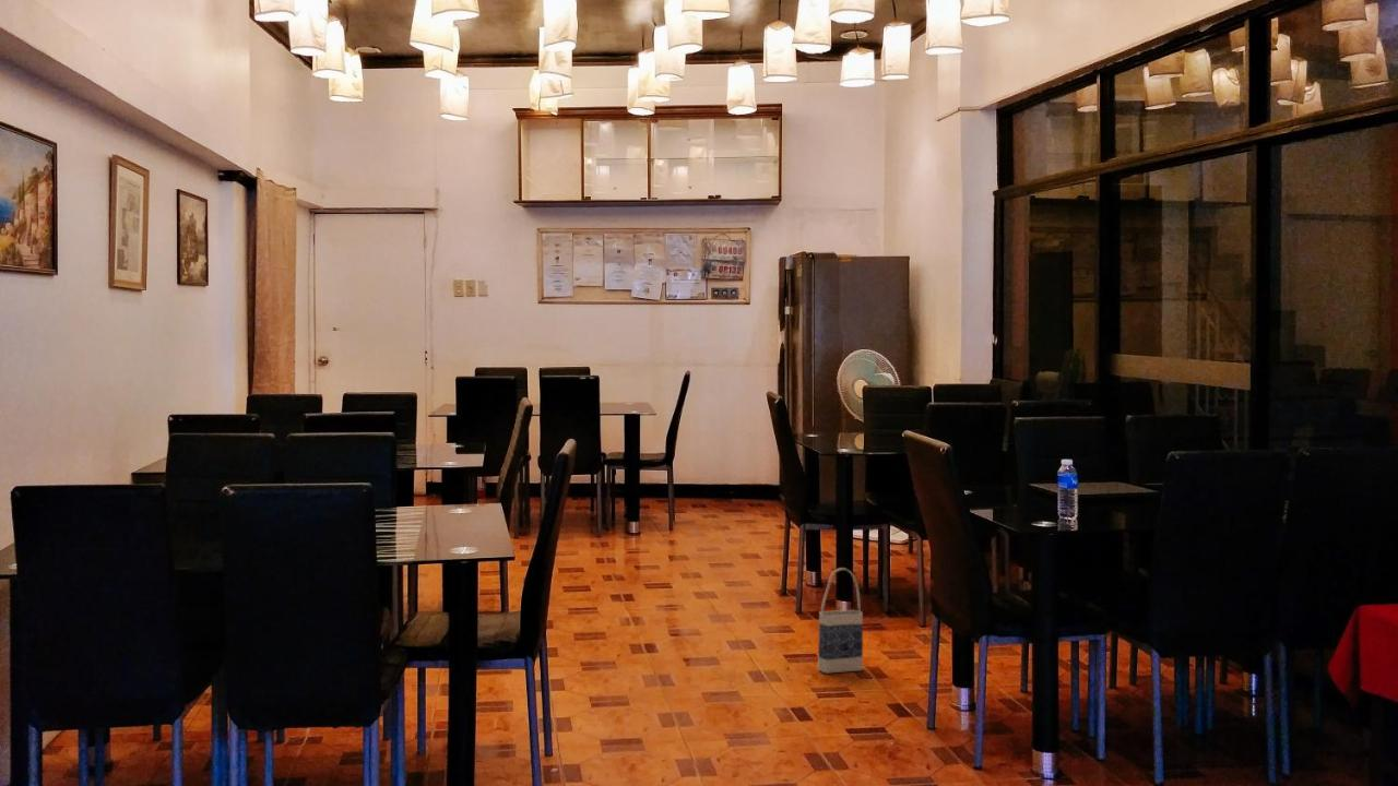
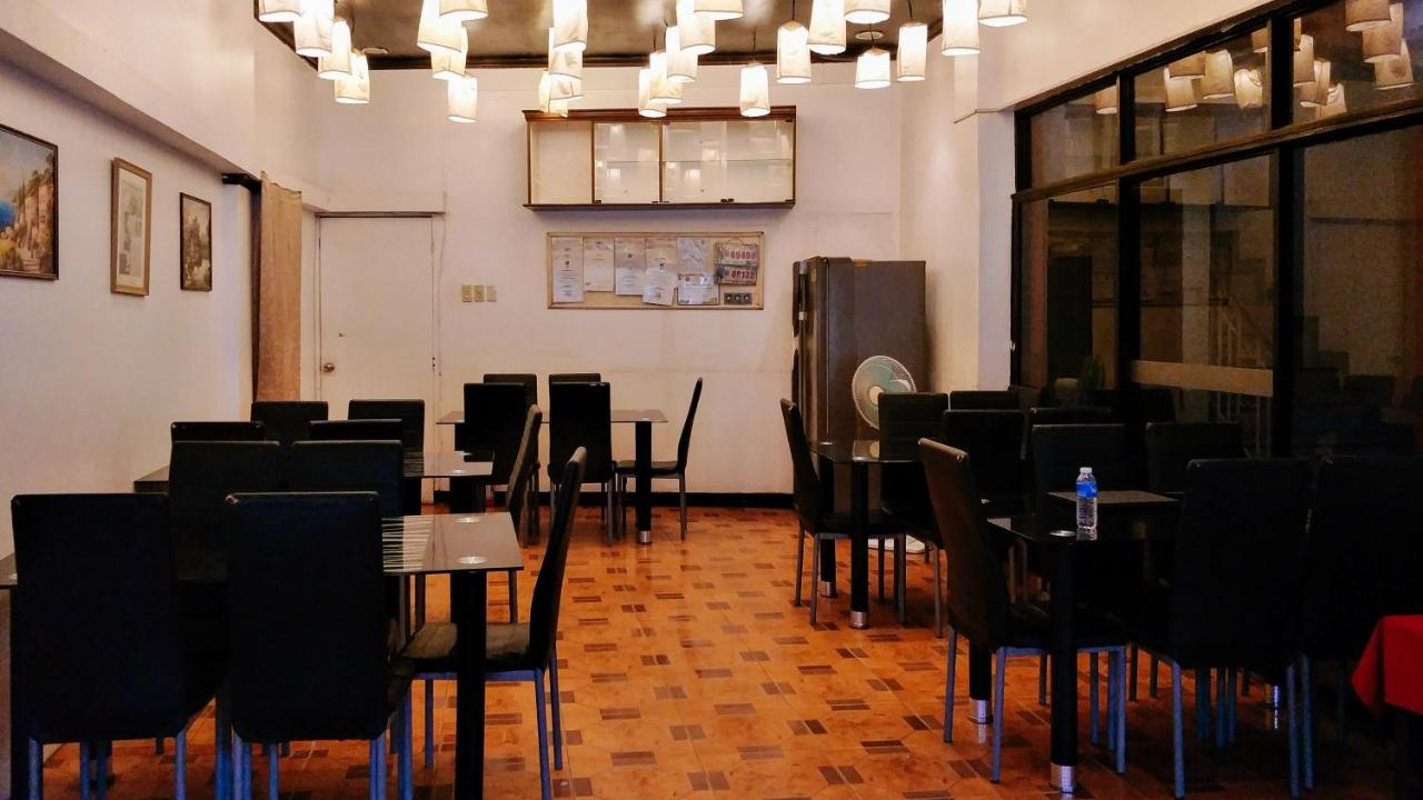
- bag [817,567,864,675]
